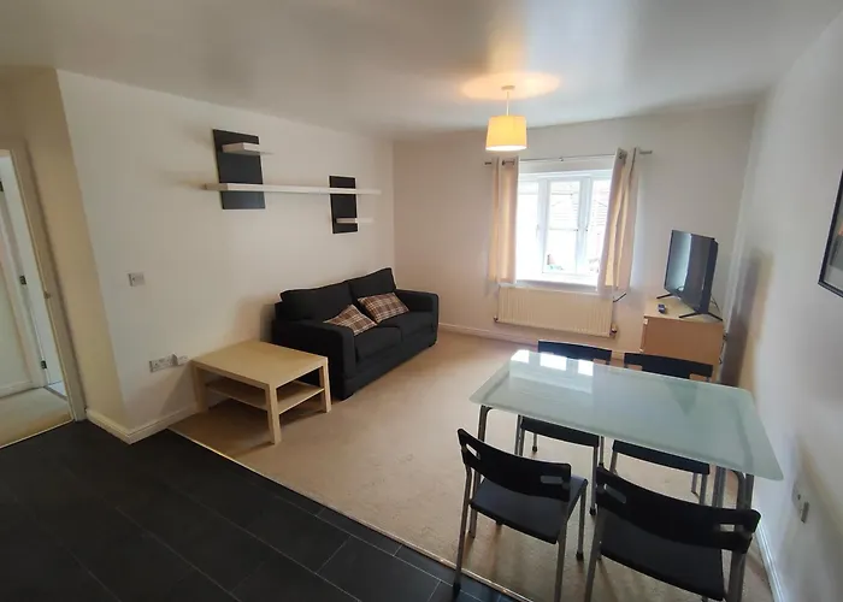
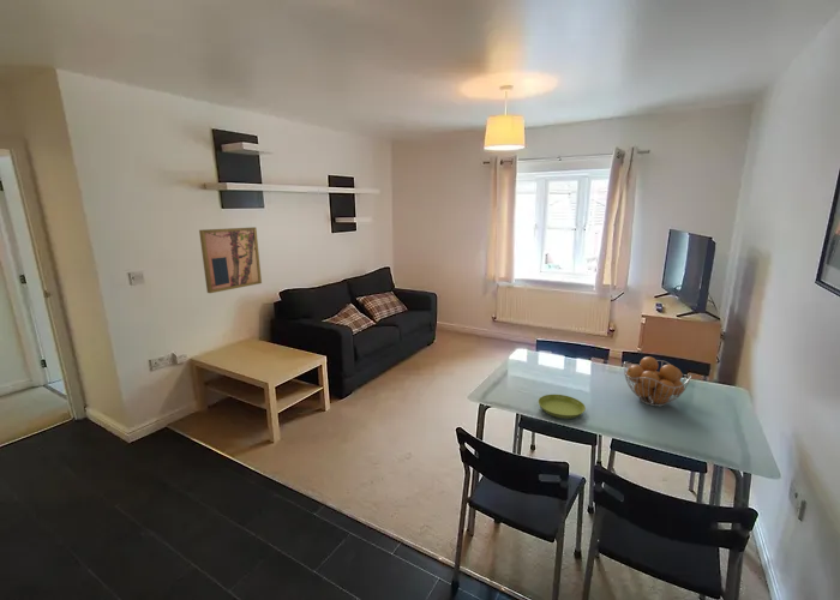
+ fruit basket [623,355,692,408]
+ saucer [538,394,587,420]
+ wall art [198,226,263,294]
